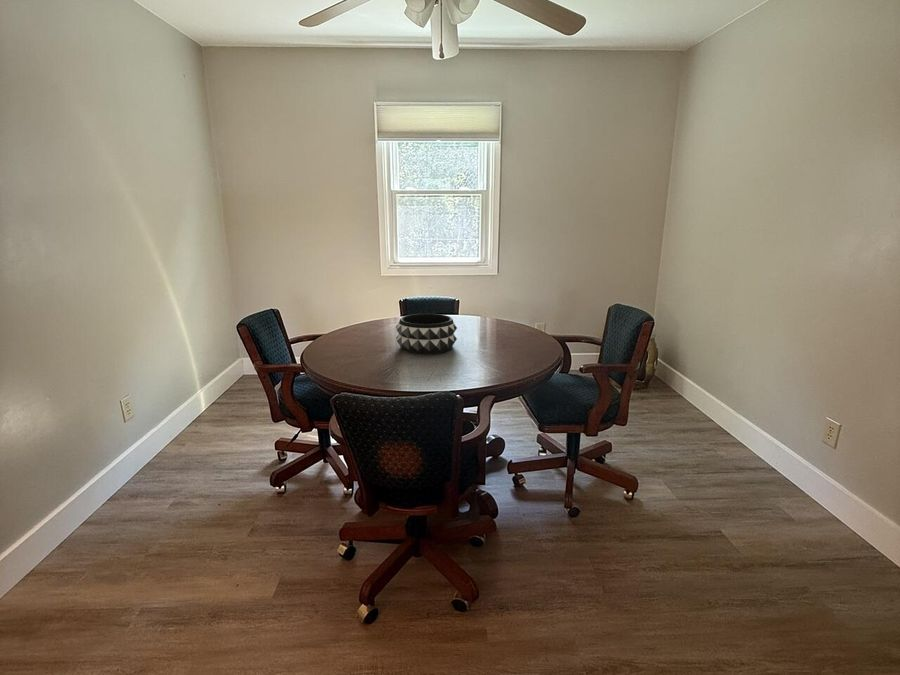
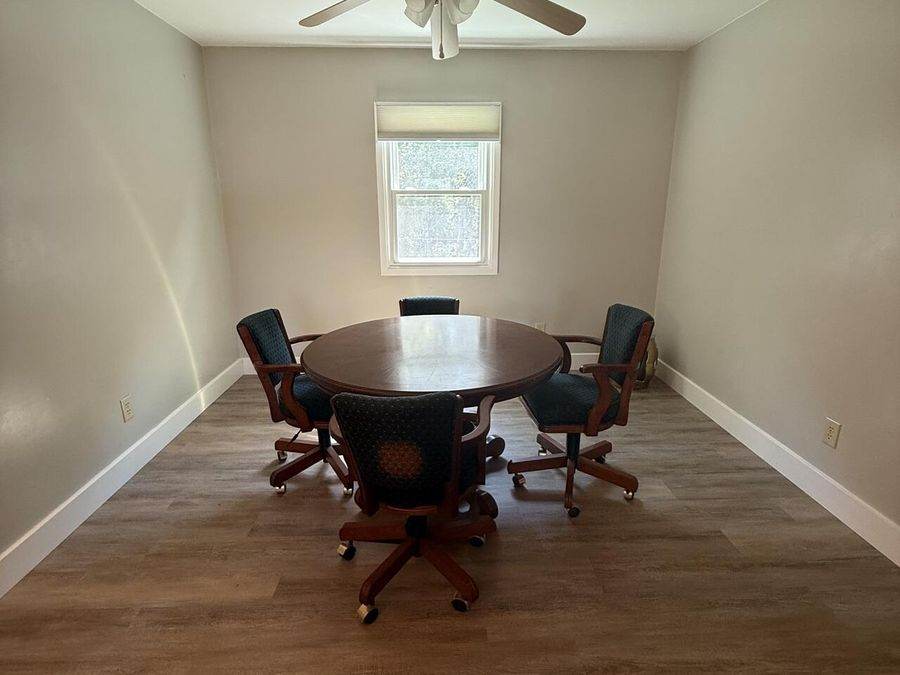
- decorative bowl [395,313,458,355]
